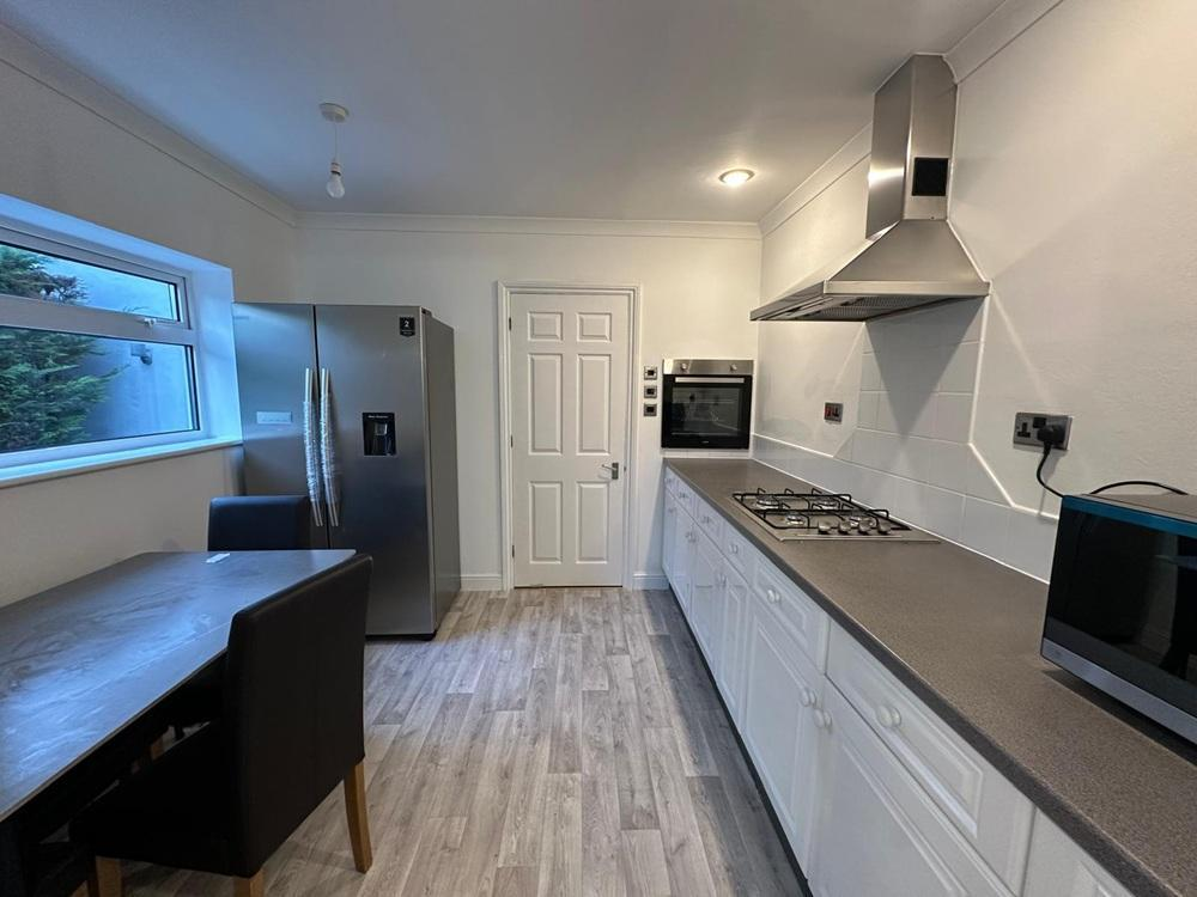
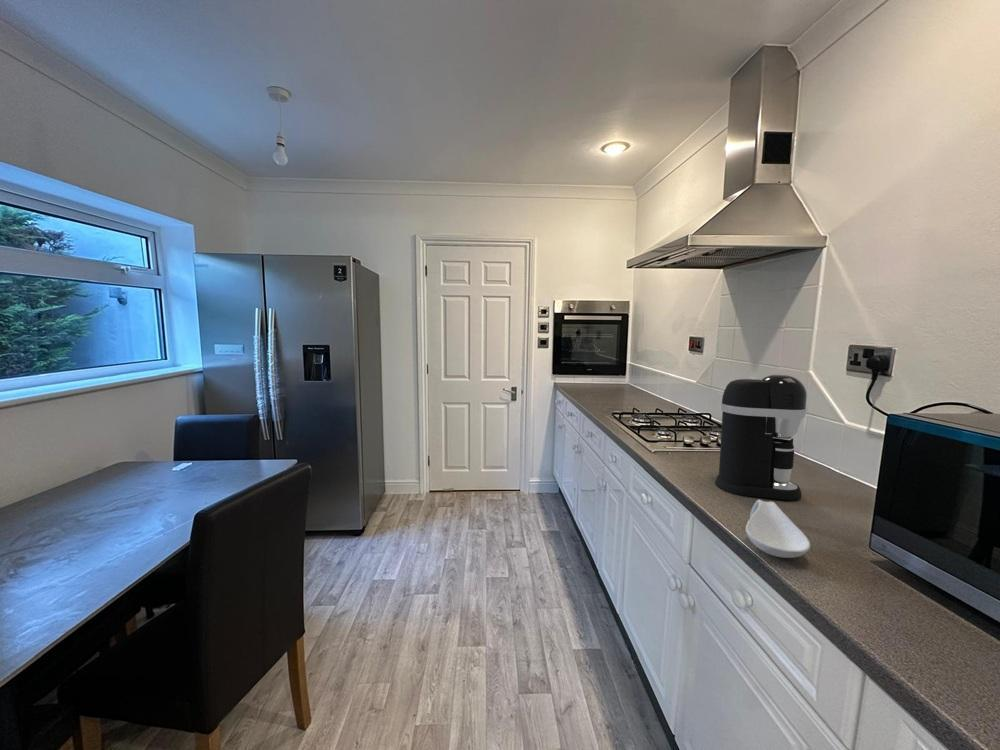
+ spoon rest [745,499,811,559]
+ coffee maker [714,374,808,501]
